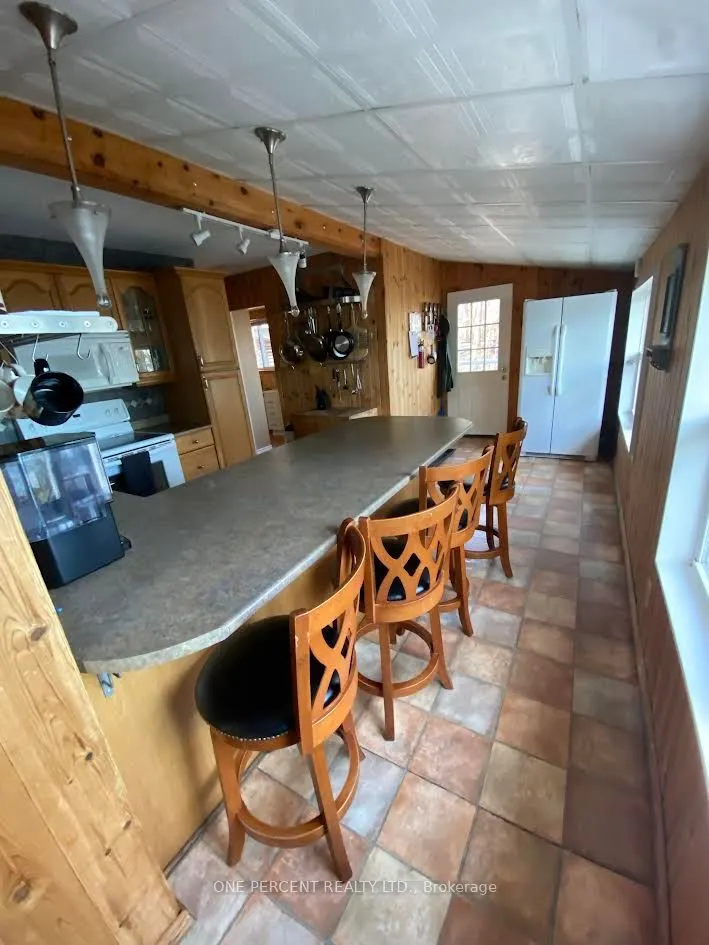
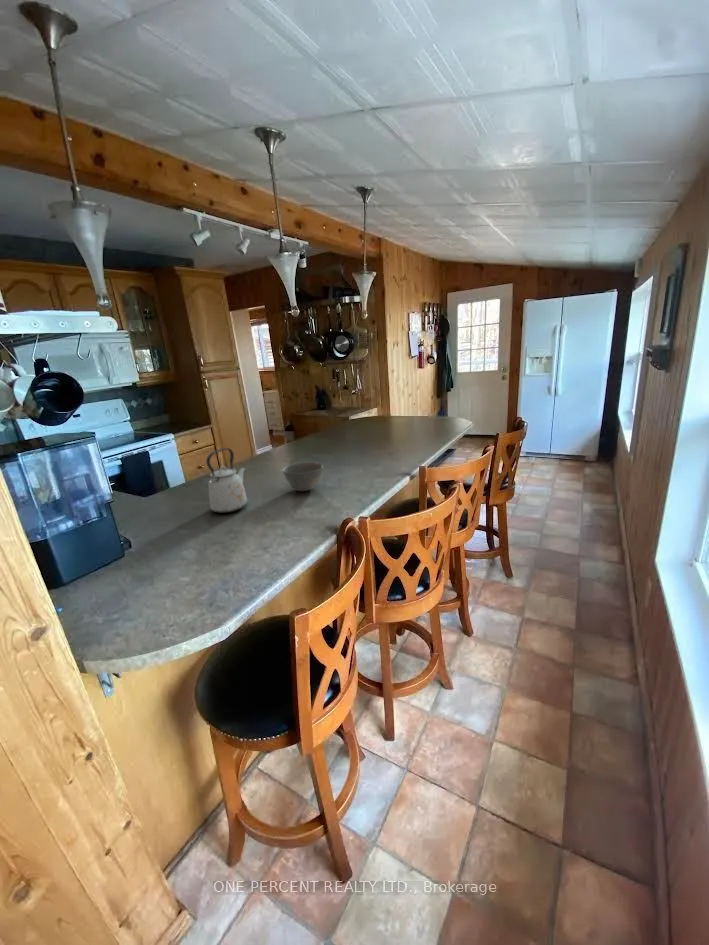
+ bowl [281,461,324,492]
+ kettle [205,447,248,514]
